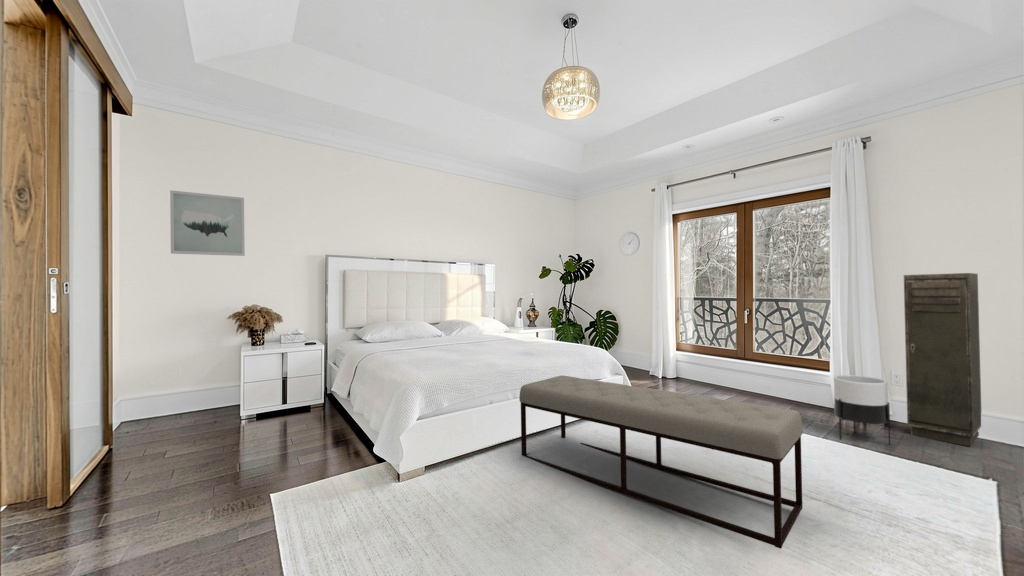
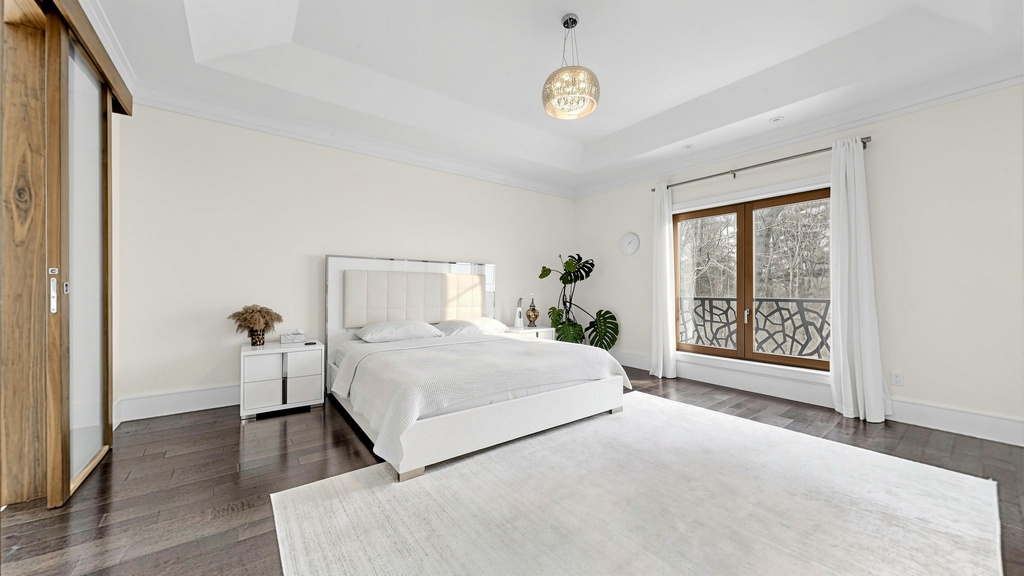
- bench [518,375,804,550]
- storage cabinet [903,272,982,448]
- wall art [169,189,246,257]
- planter [833,374,891,446]
